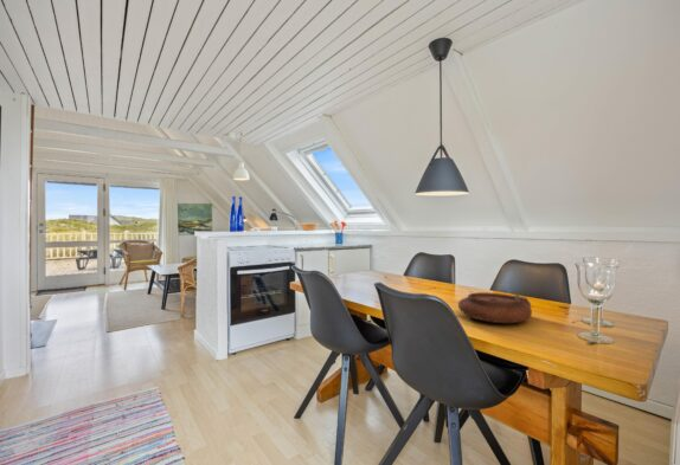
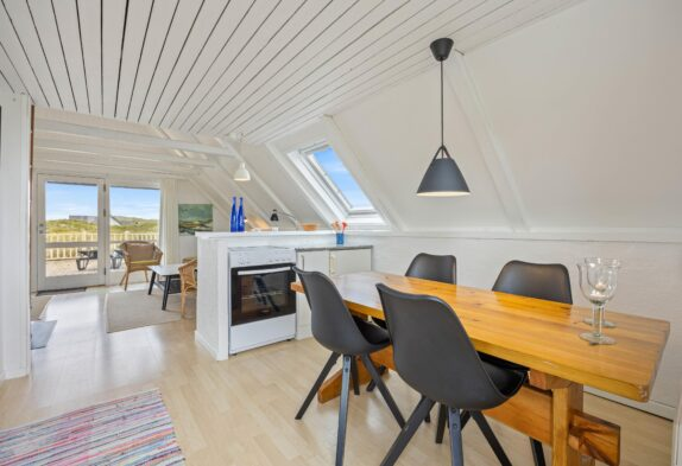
- plate [457,291,533,324]
